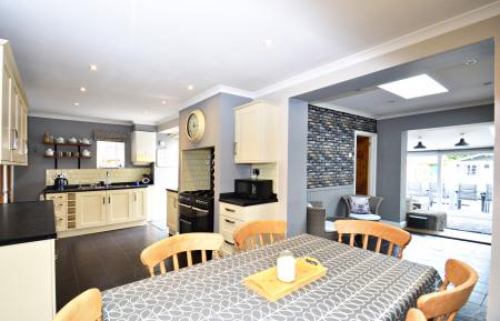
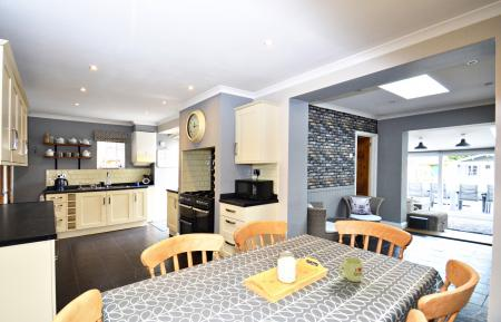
+ mug [337,256,364,283]
